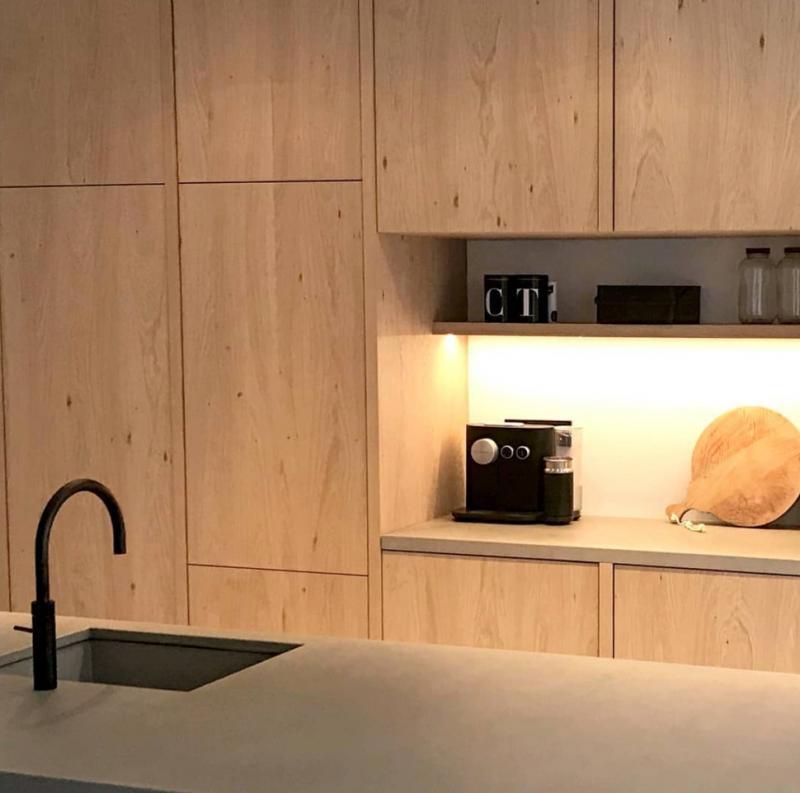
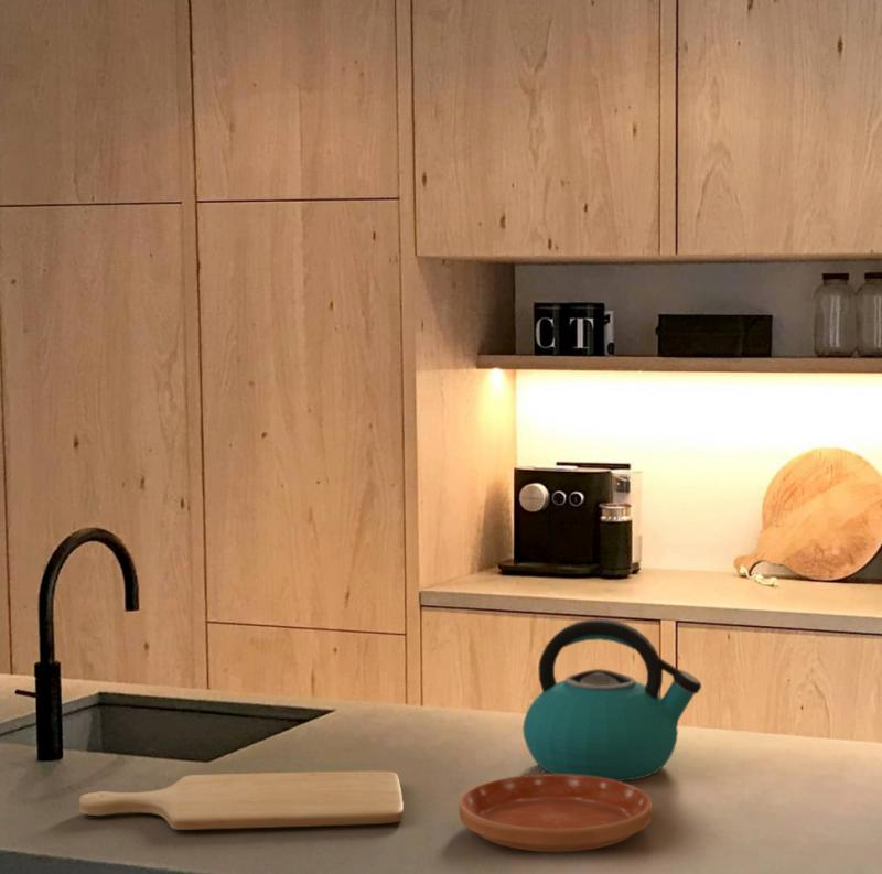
+ kettle [521,618,702,783]
+ saucer [458,773,654,853]
+ chopping board [78,770,405,831]
